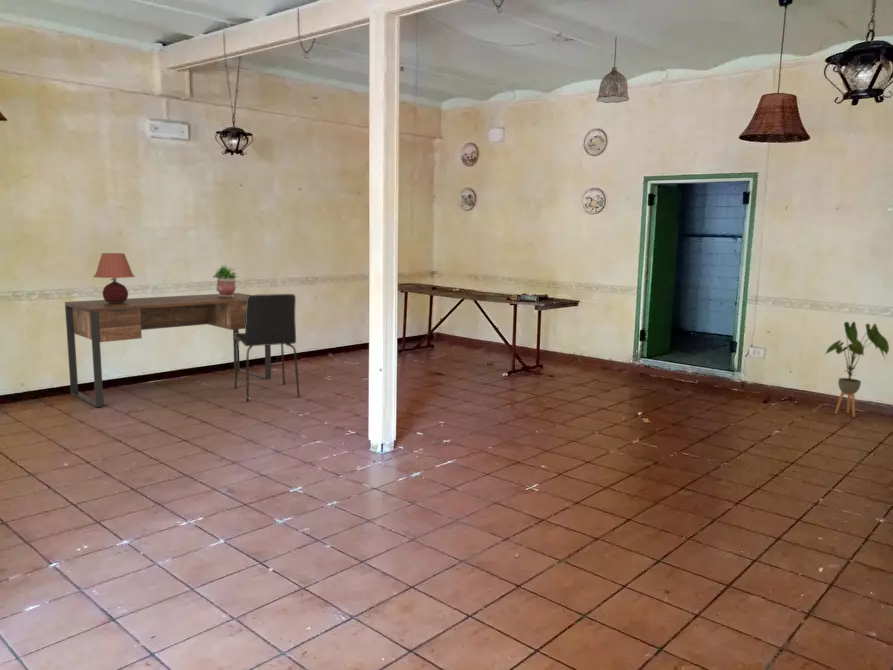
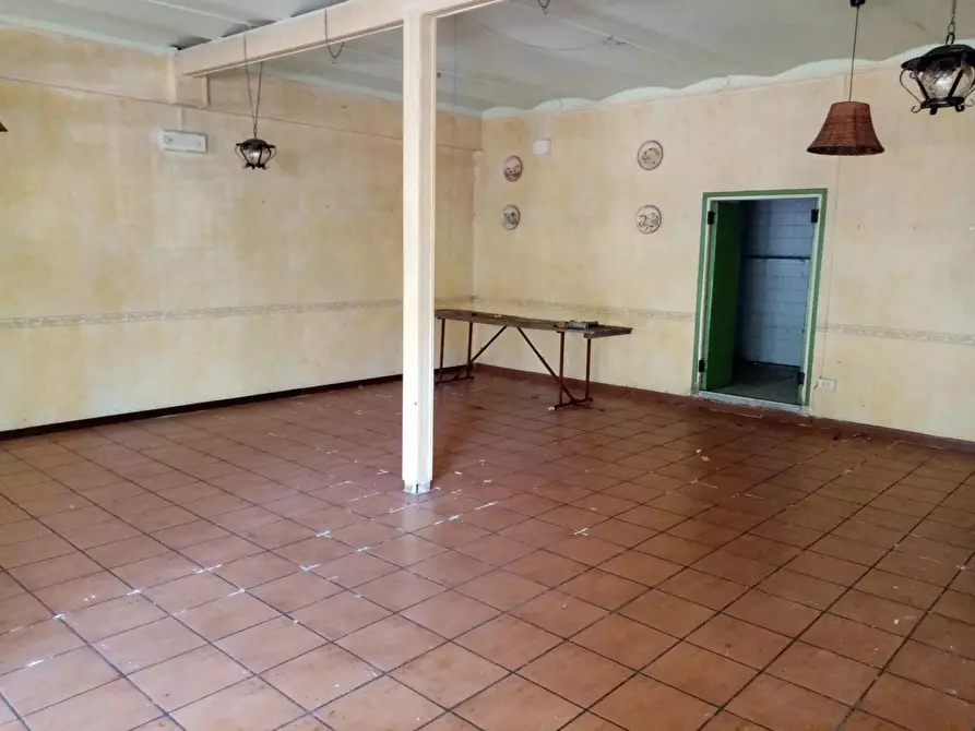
- pendant lamp [596,36,630,104]
- table lamp [92,252,137,303]
- chair [233,293,301,403]
- potted plant [212,264,240,297]
- house plant [824,321,890,418]
- desk [64,292,272,408]
